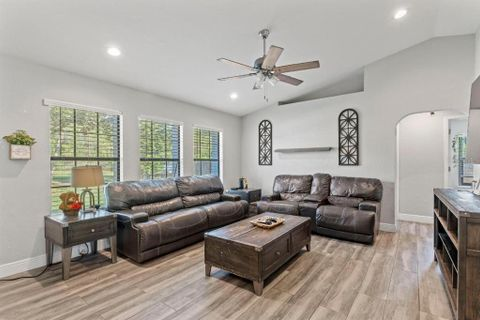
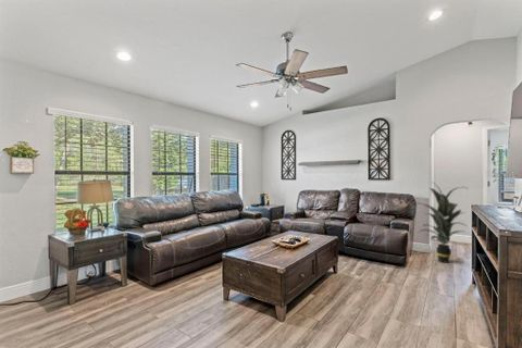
+ indoor plant [415,182,470,264]
